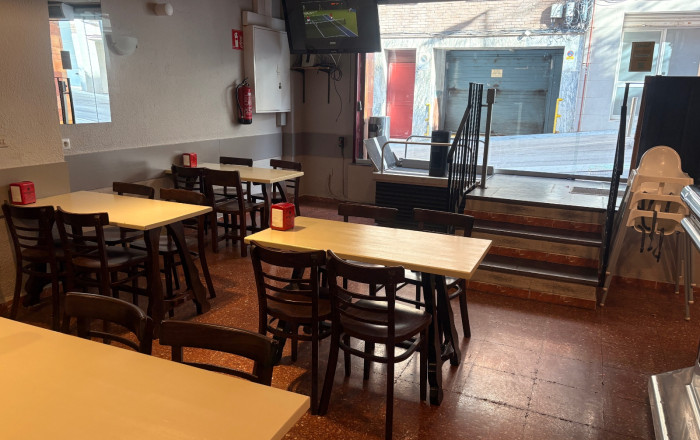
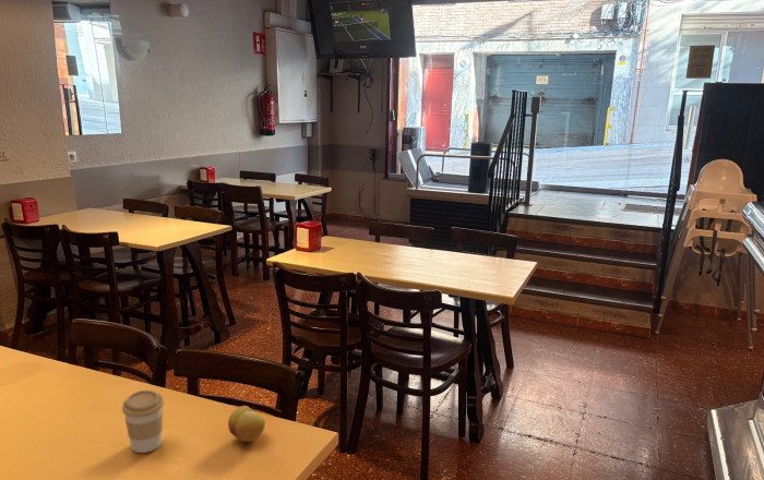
+ fruit [227,405,266,443]
+ coffee cup [121,389,165,454]
